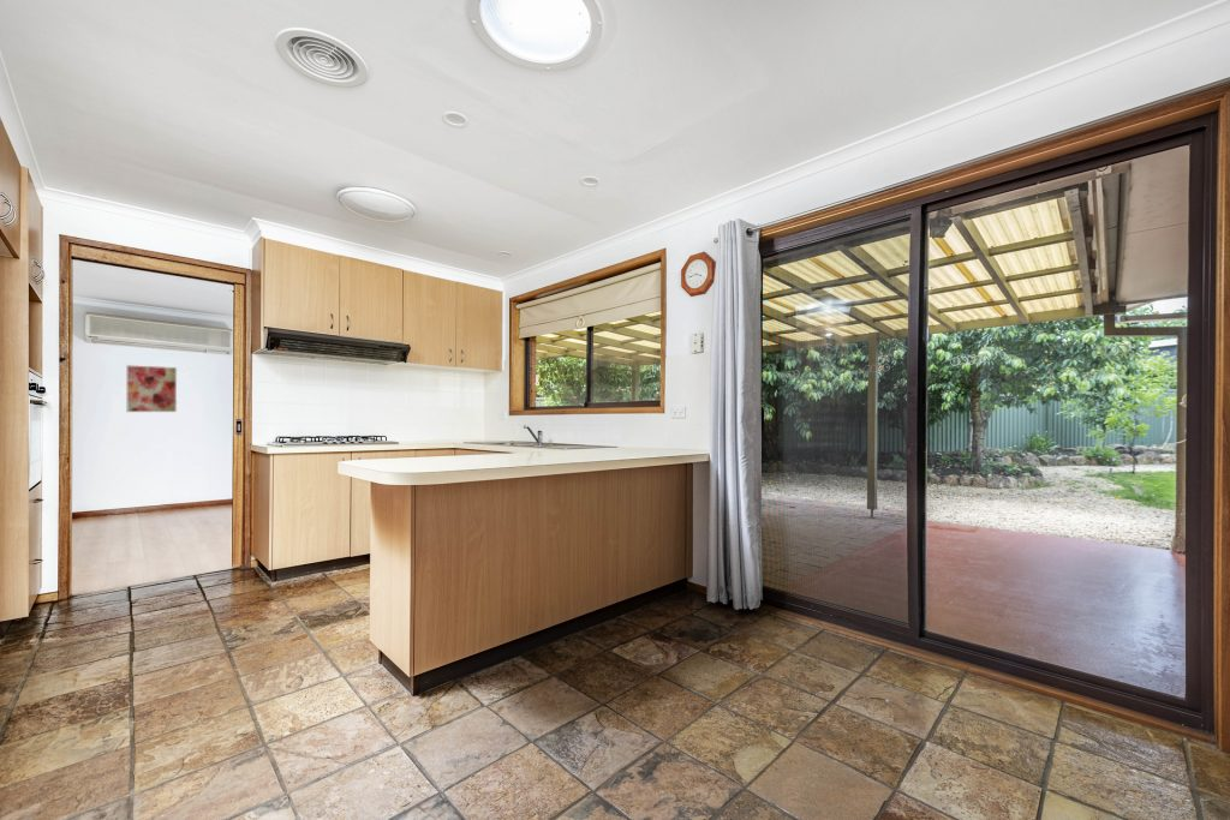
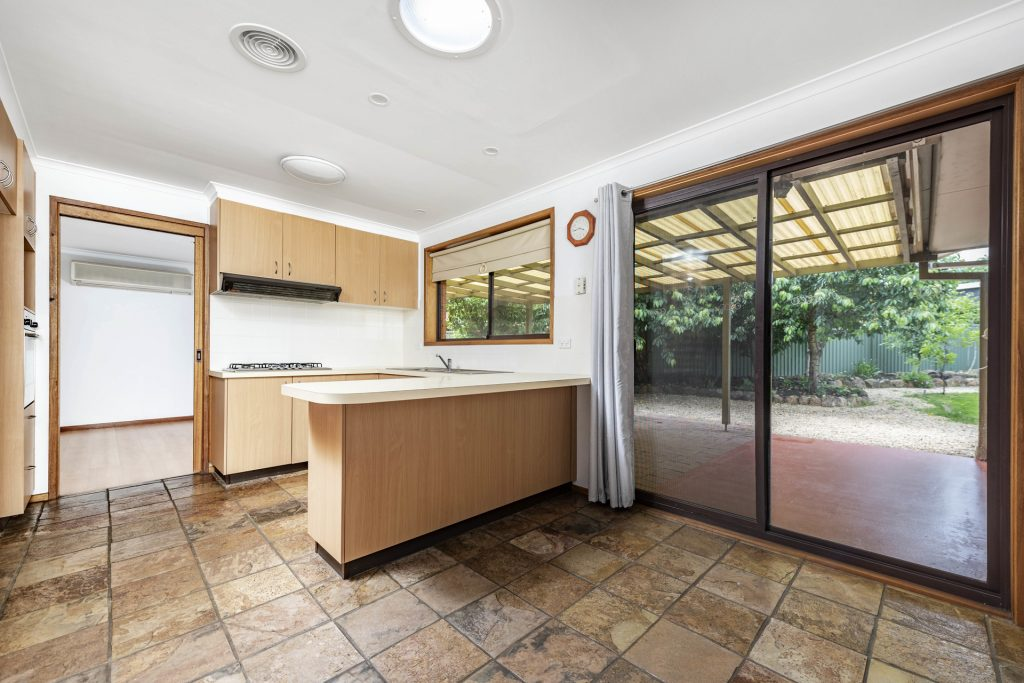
- wall art [126,364,178,413]
